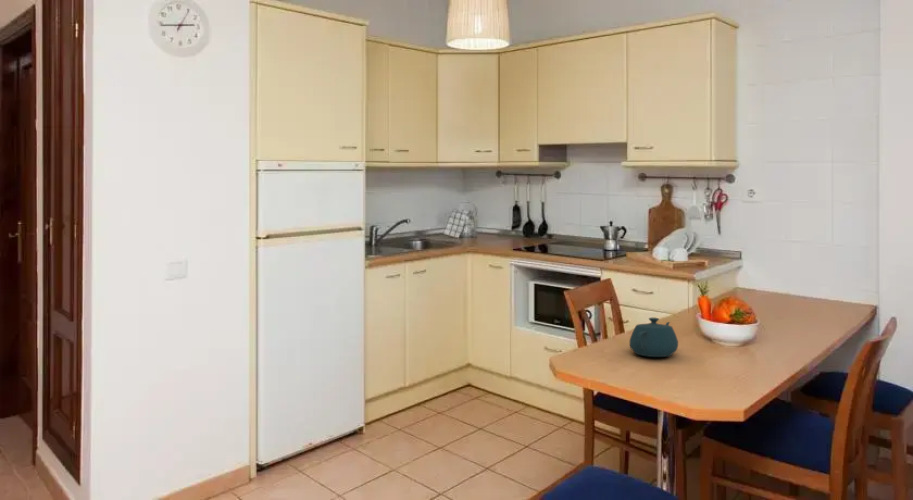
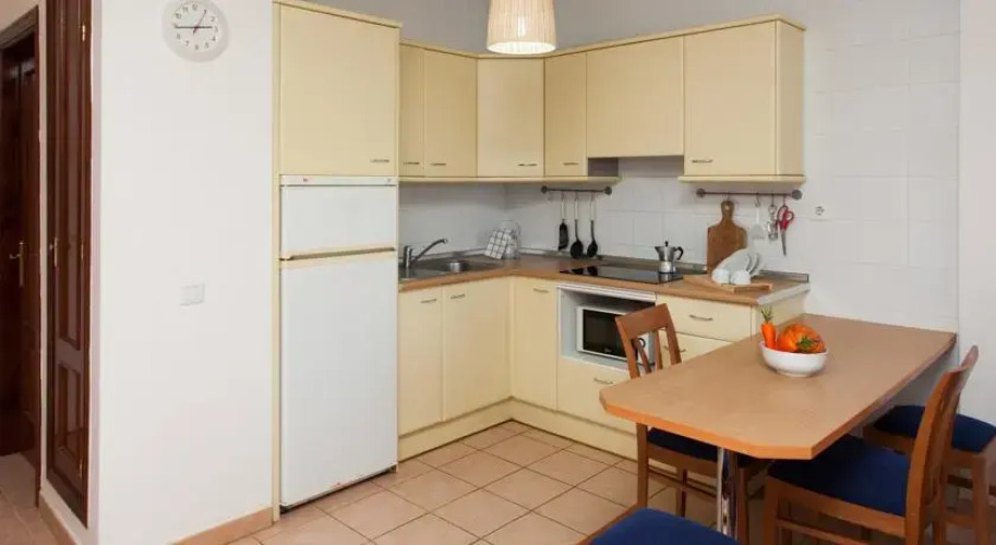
- teapot [628,317,679,358]
